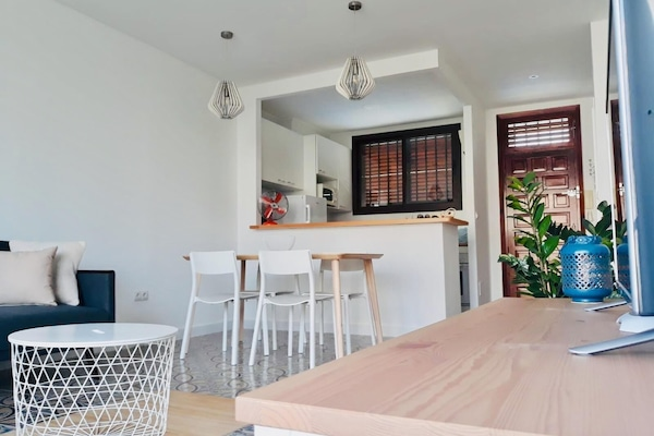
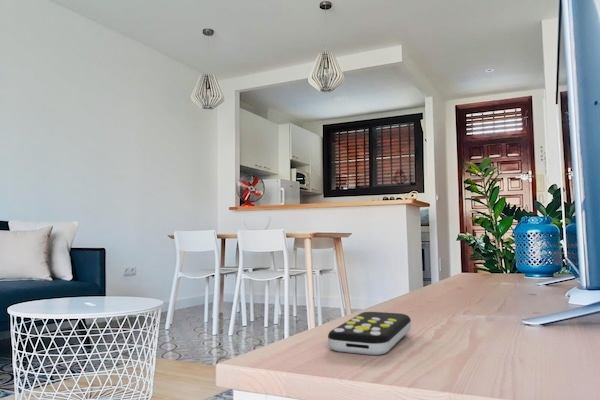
+ remote control [327,311,412,356]
